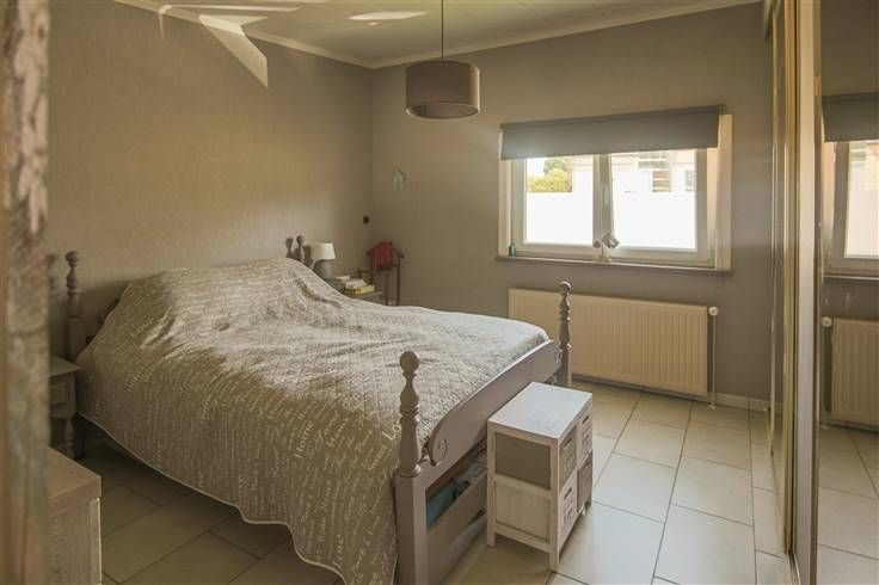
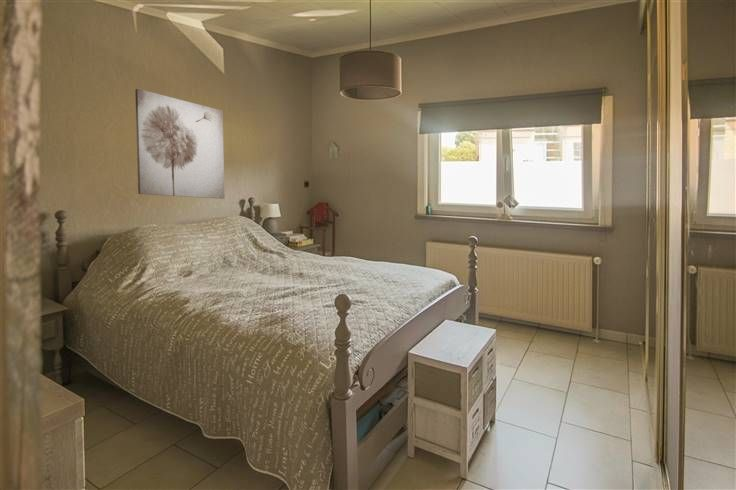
+ wall art [134,88,225,200]
